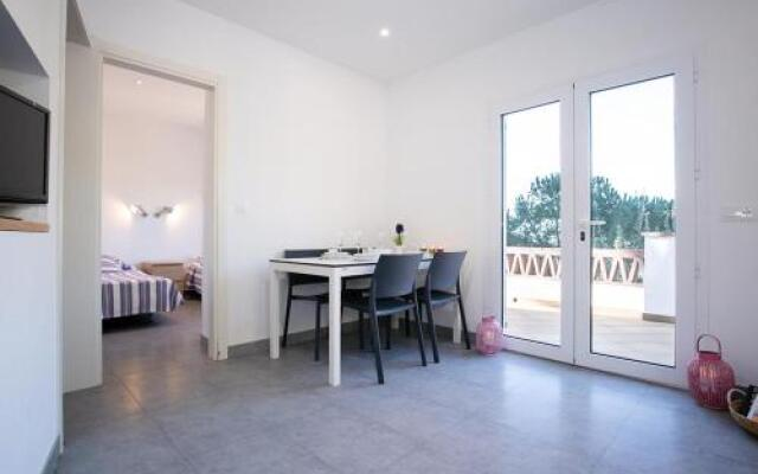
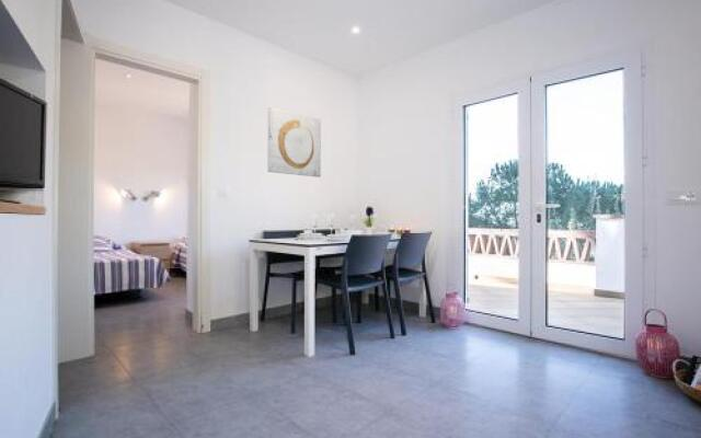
+ wall art [266,106,322,178]
